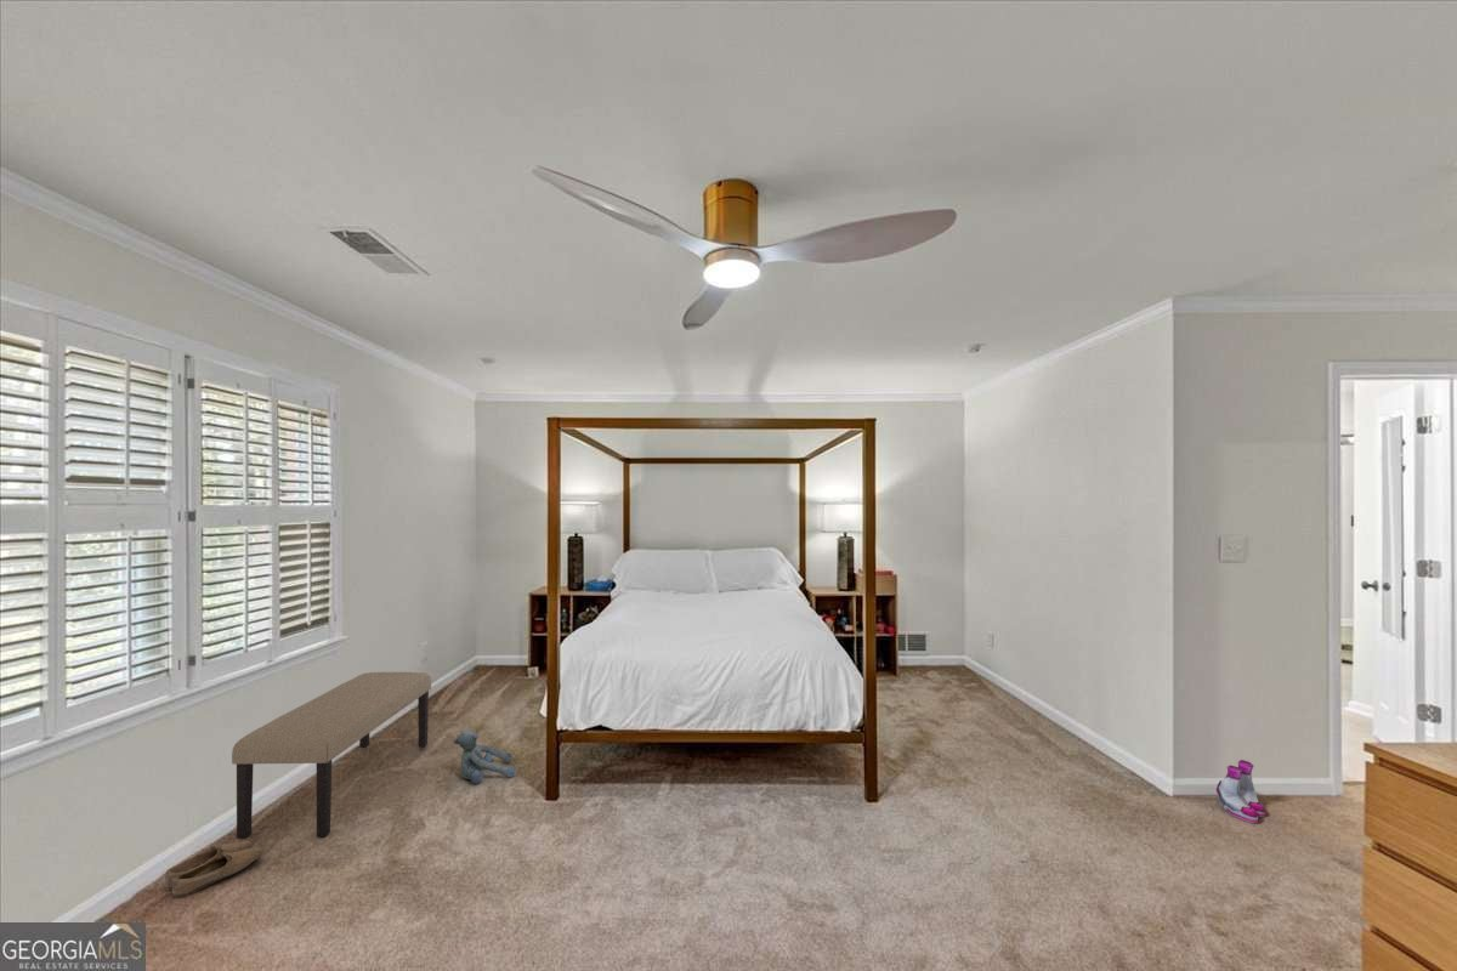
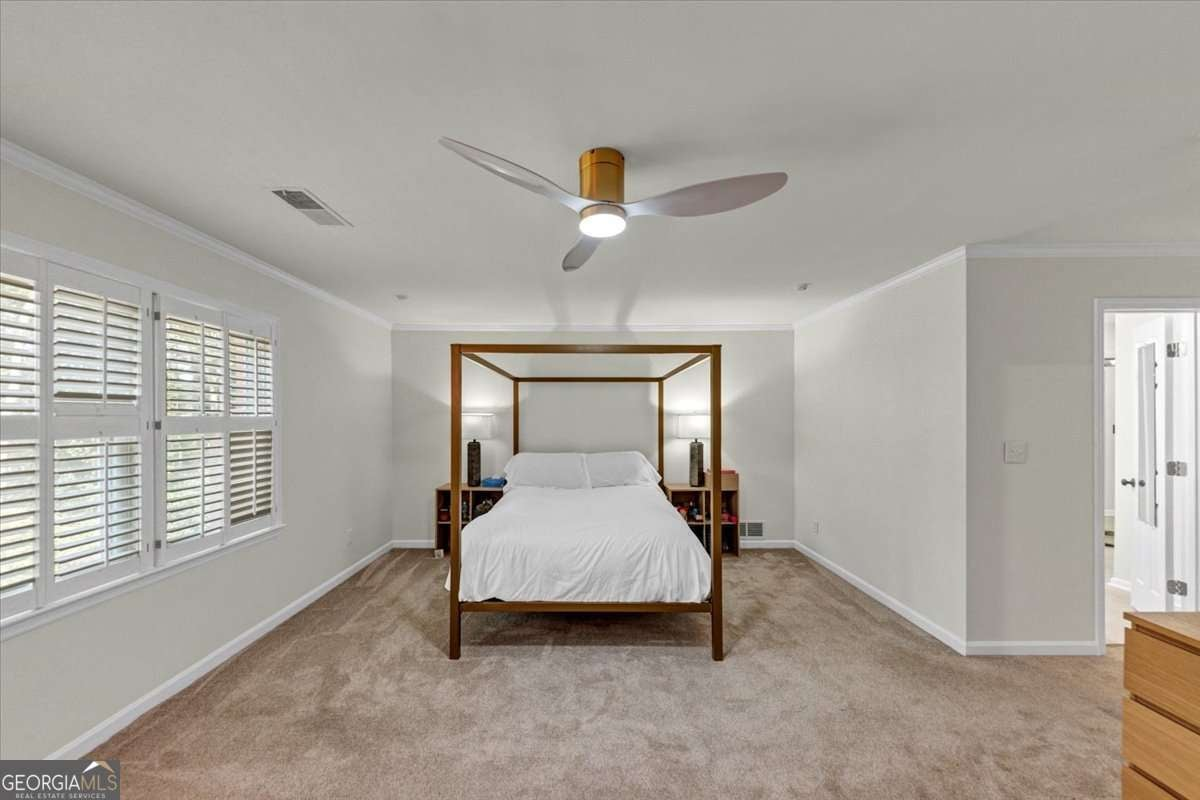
- shoe [164,839,263,899]
- boots [1215,759,1266,824]
- plush toy [453,728,517,784]
- bench [231,671,432,839]
